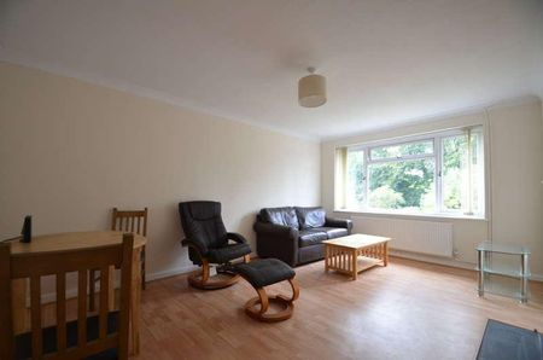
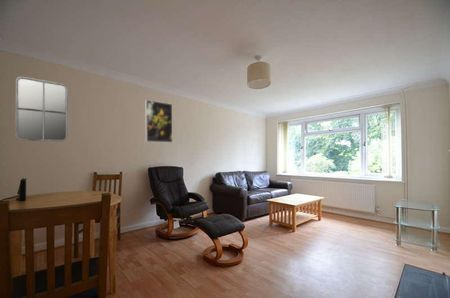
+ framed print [145,99,173,143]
+ home mirror [14,76,69,142]
